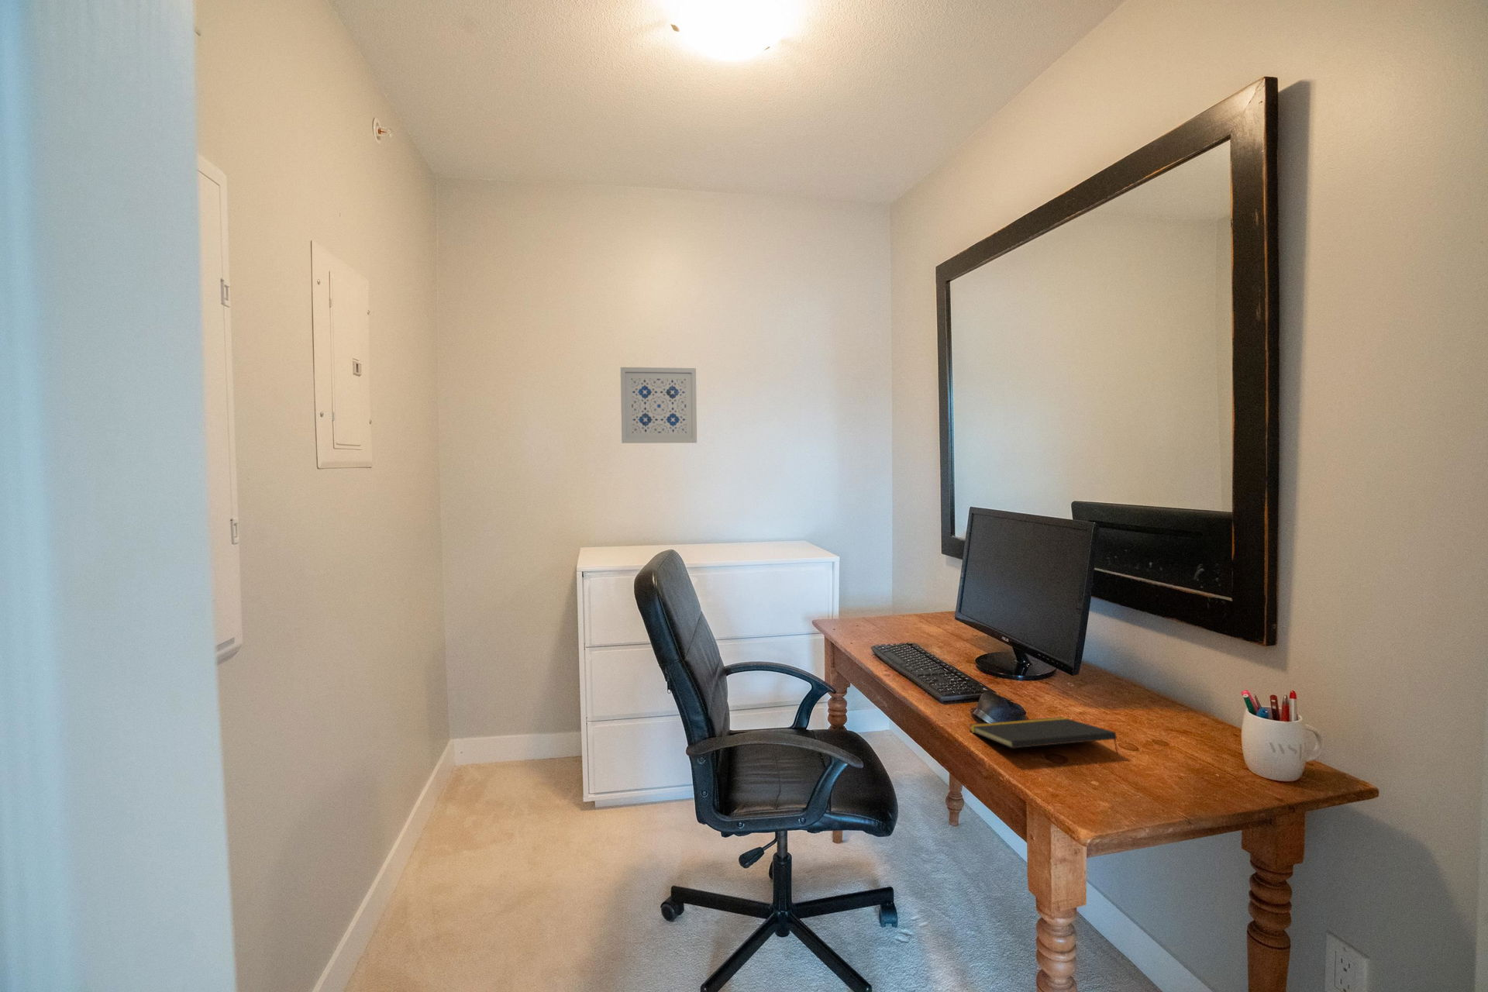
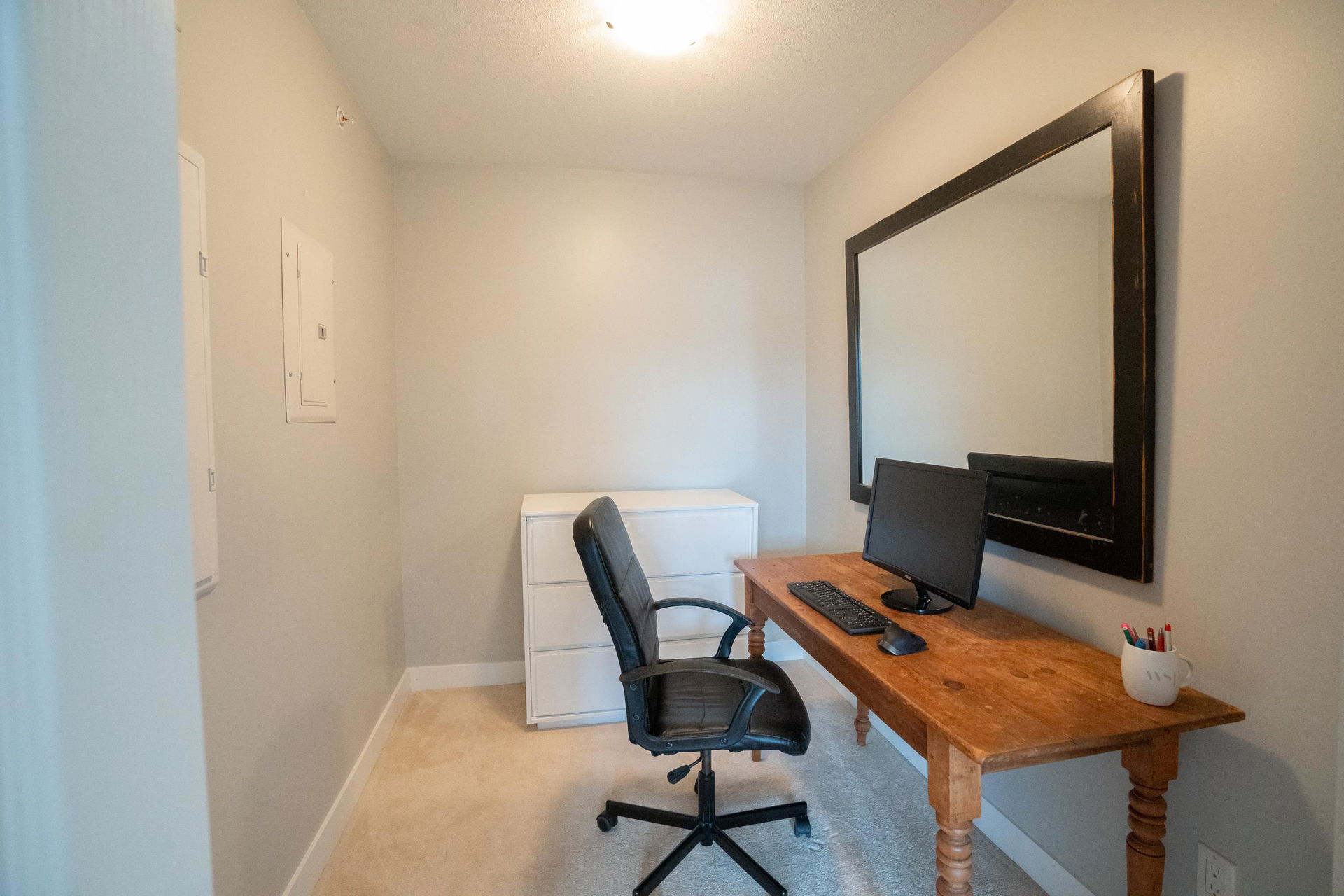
- notepad [968,716,1119,755]
- wall art [620,366,698,444]
